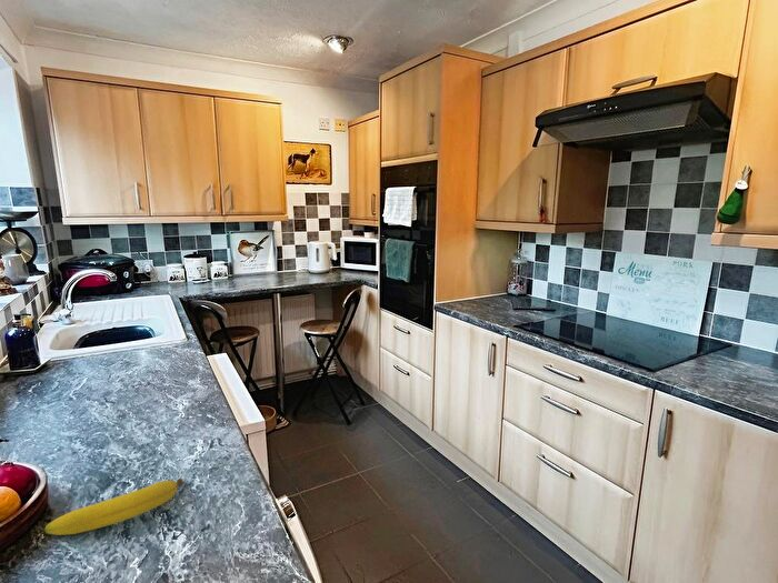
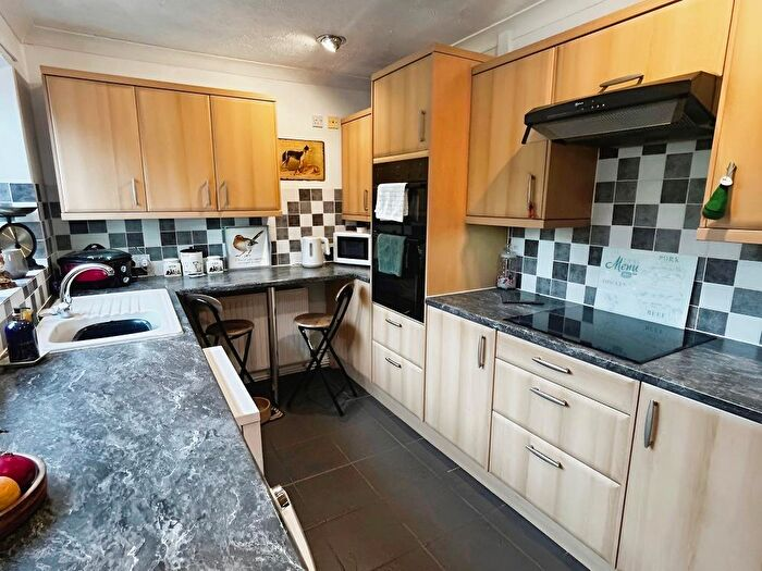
- fruit [43,478,183,536]
